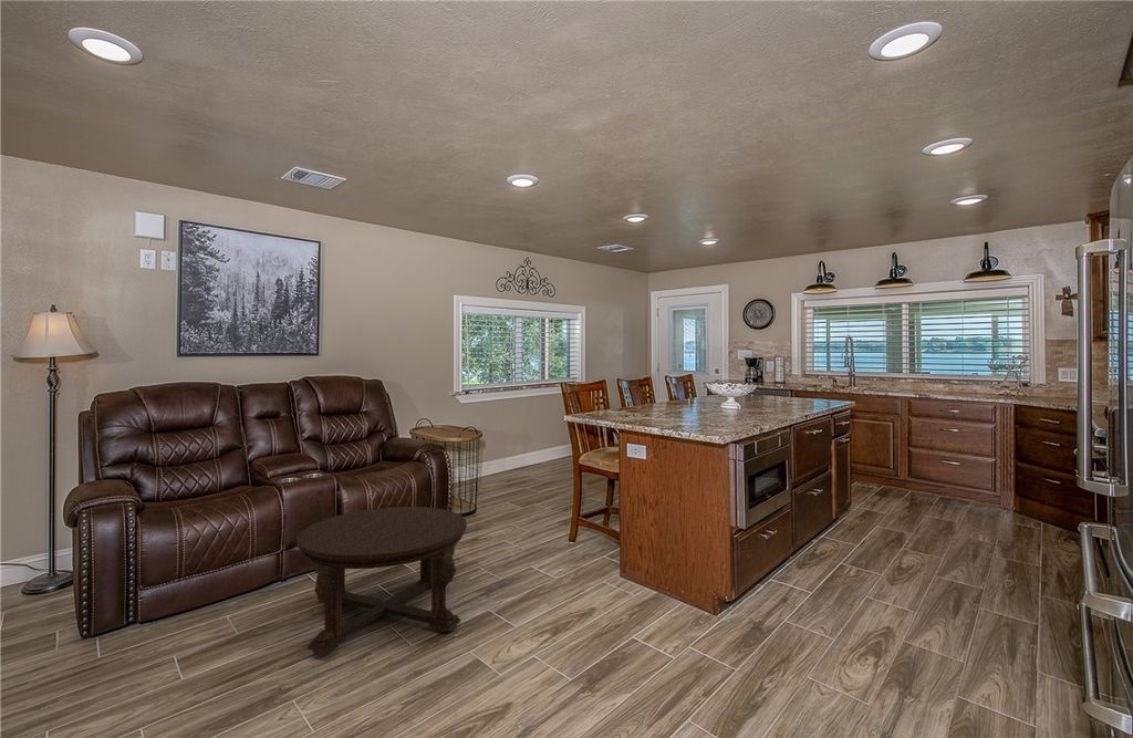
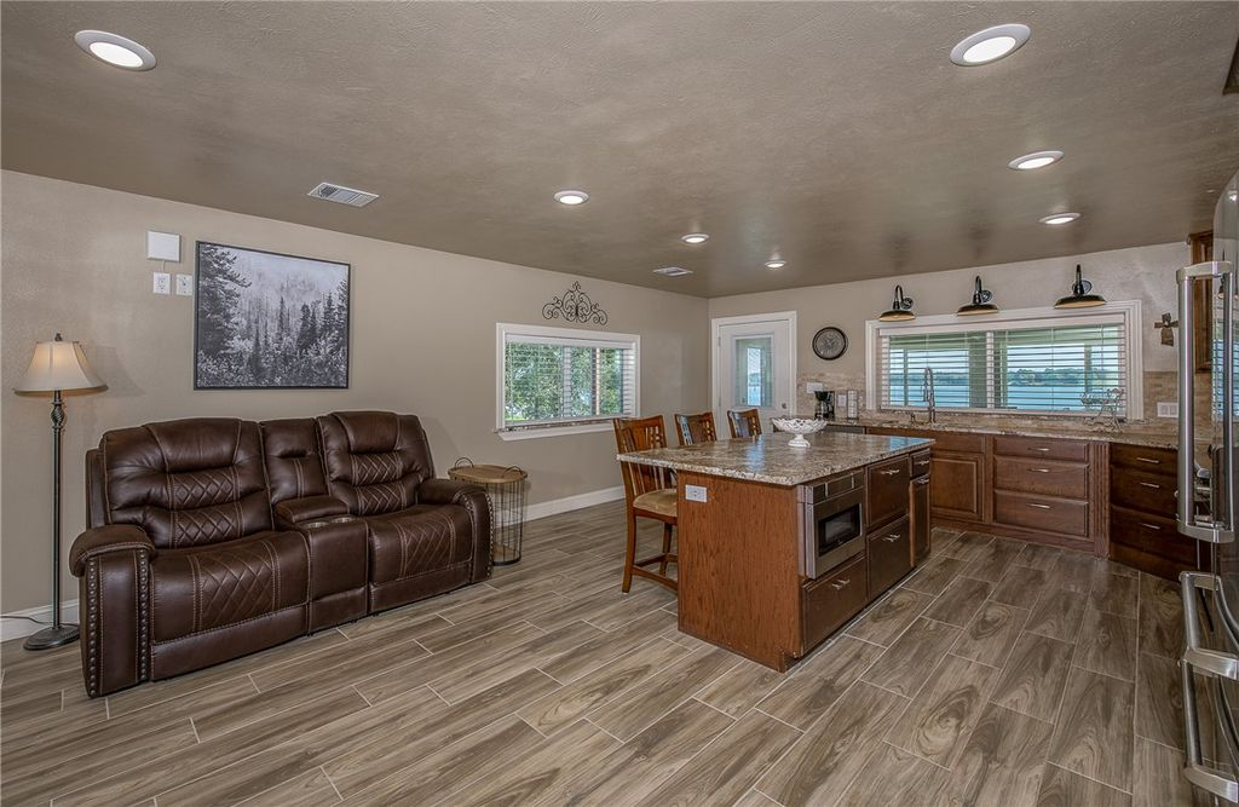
- coffee table [295,506,468,656]
